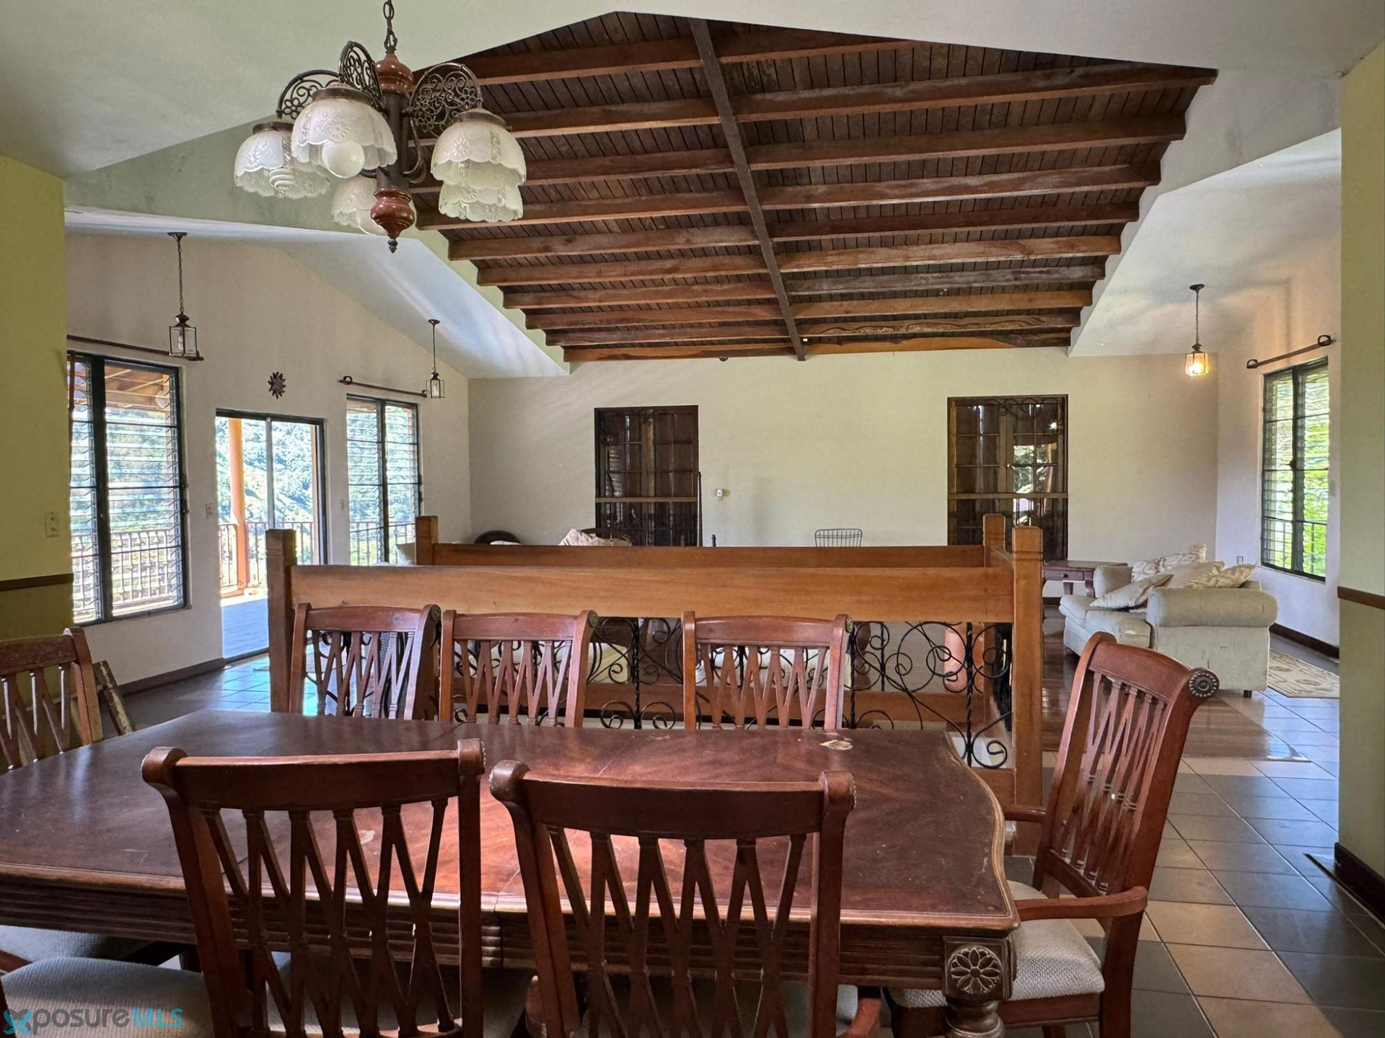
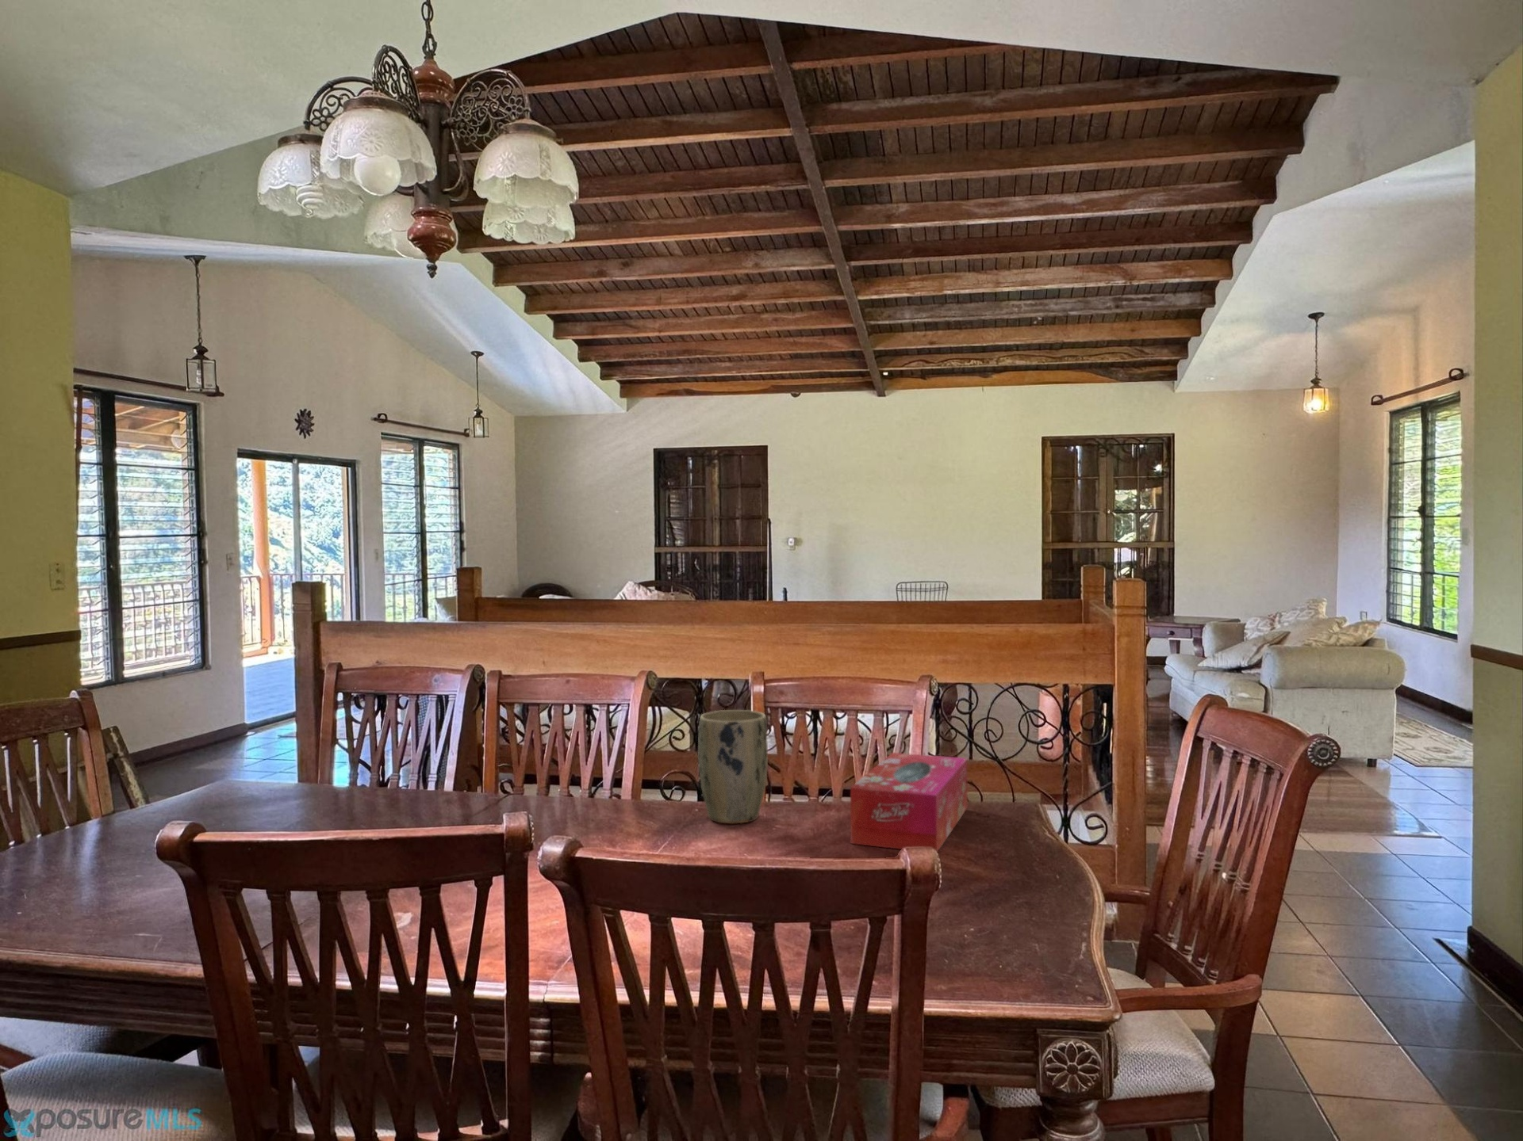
+ tissue box [849,751,969,852]
+ plant pot [697,710,769,825]
